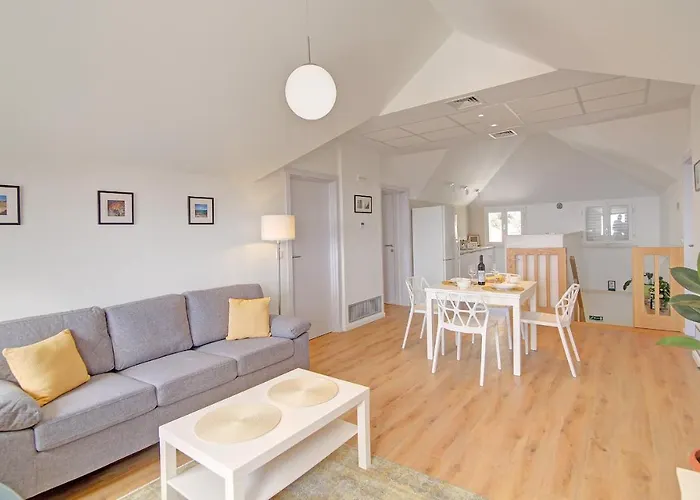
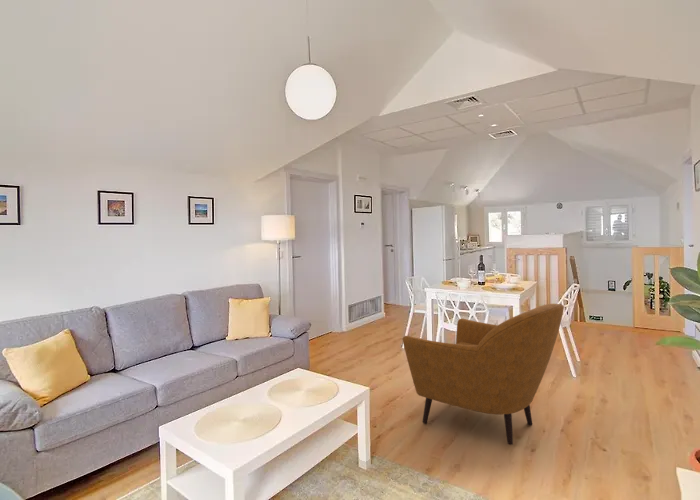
+ armchair [402,303,565,446]
